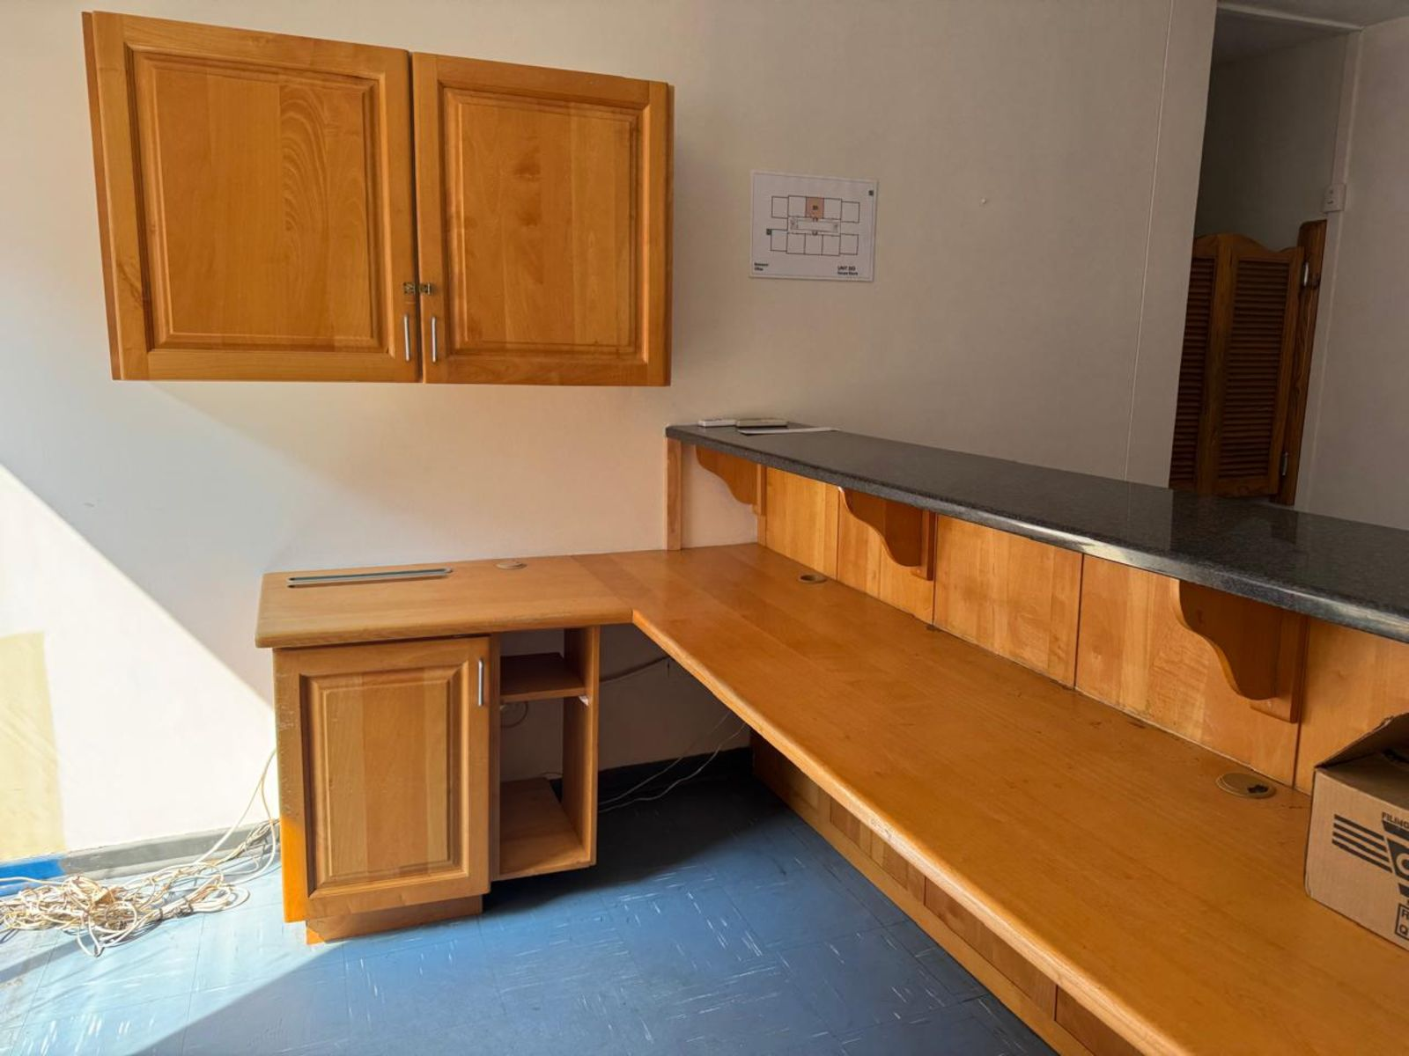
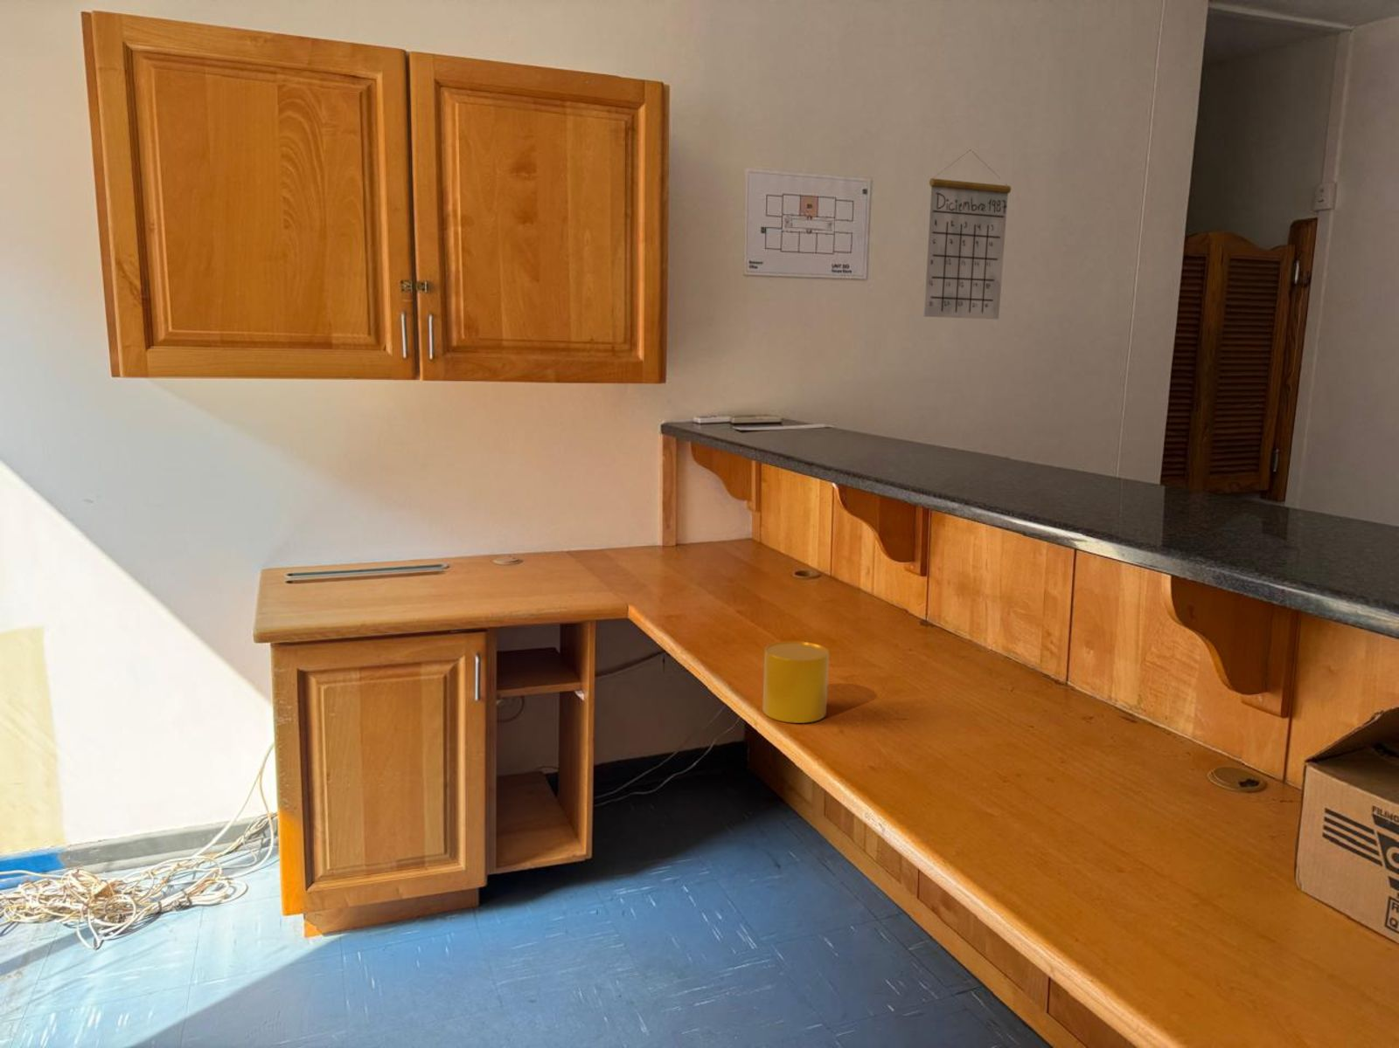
+ calendar [922,150,1011,320]
+ cup [761,641,829,724]
